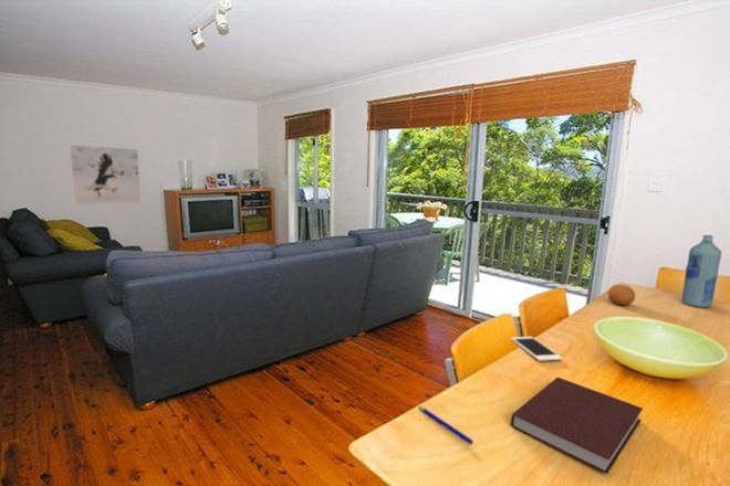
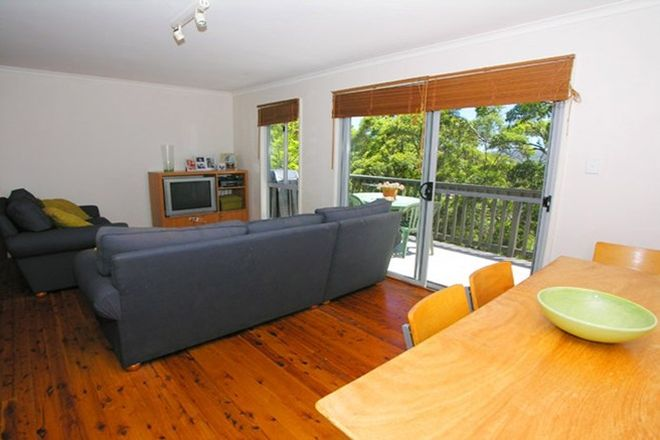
- pen [418,405,474,445]
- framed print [69,144,143,207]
- fruit [606,284,636,306]
- bottle [680,234,722,308]
- cell phone [510,336,563,362]
- notebook [510,376,644,475]
